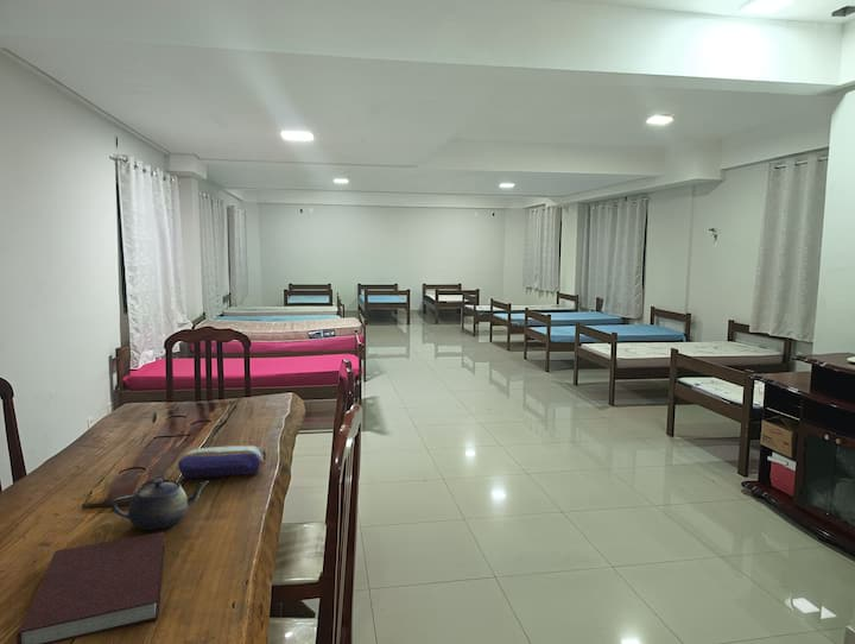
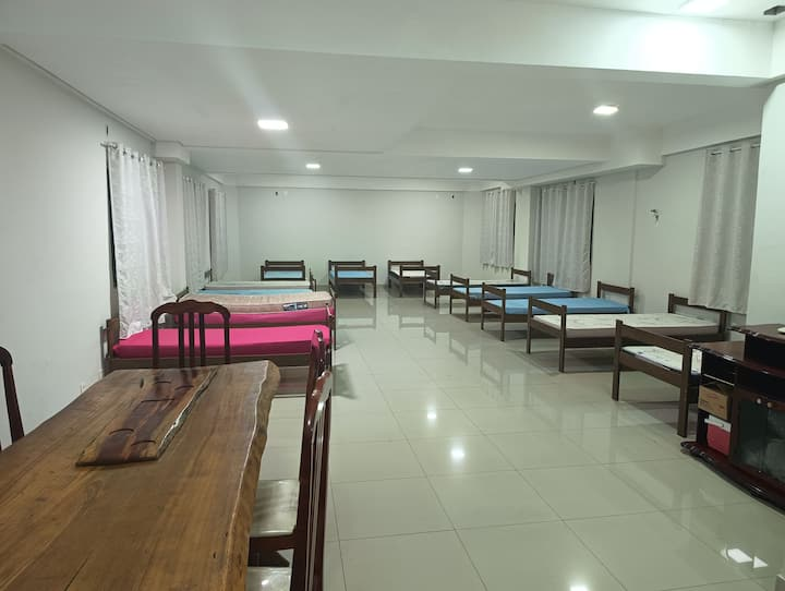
- teapot [110,478,210,531]
- pencil case [177,444,267,479]
- notebook [15,531,165,644]
